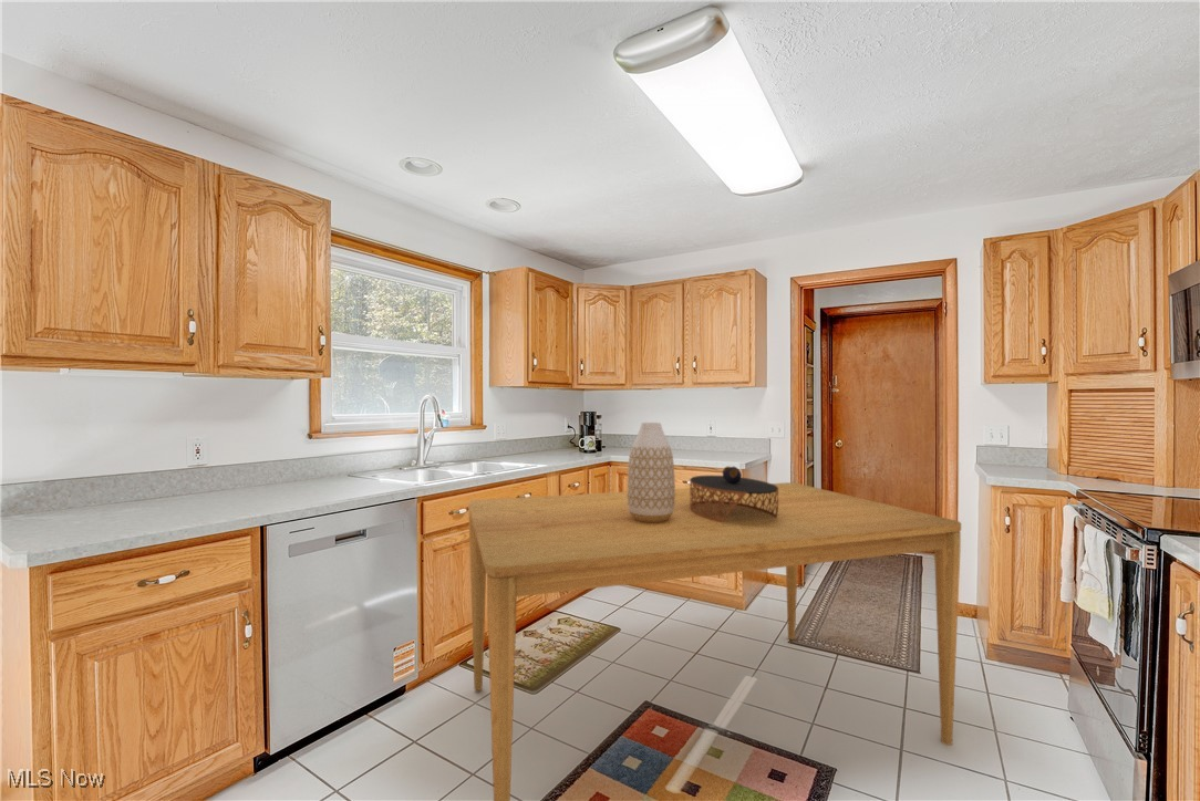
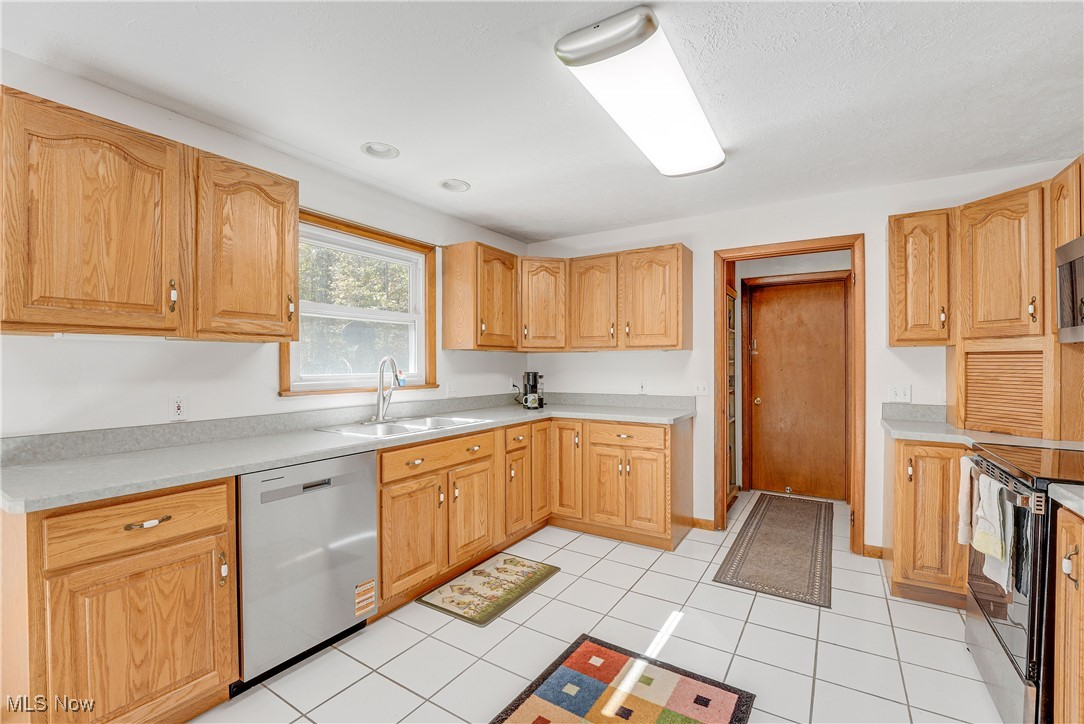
- dining table [467,481,962,801]
- vase [627,422,676,523]
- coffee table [689,466,778,522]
